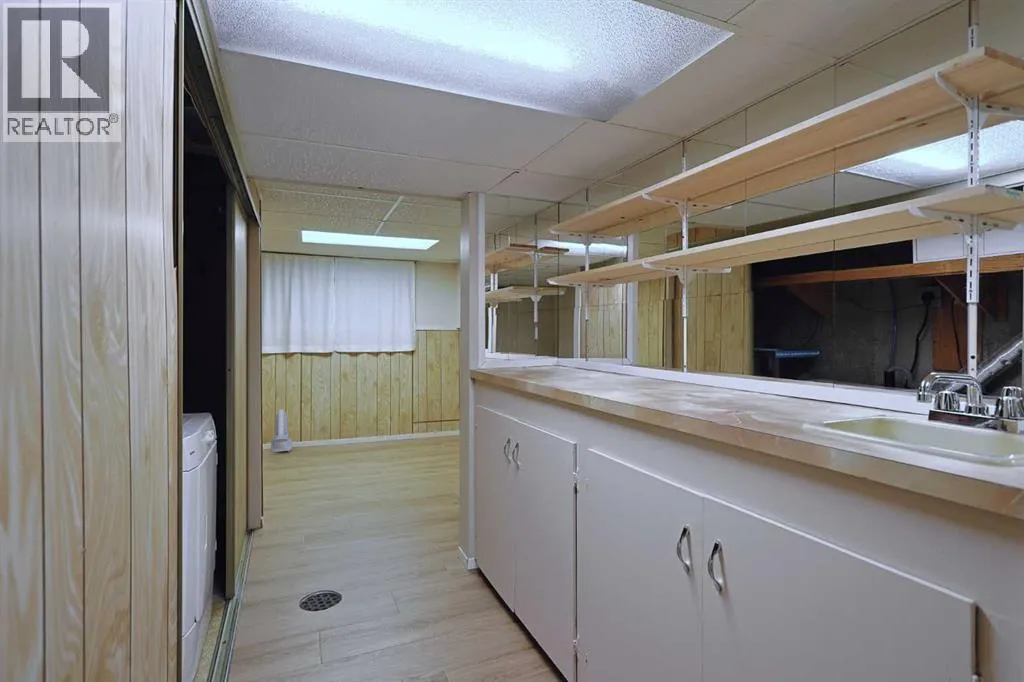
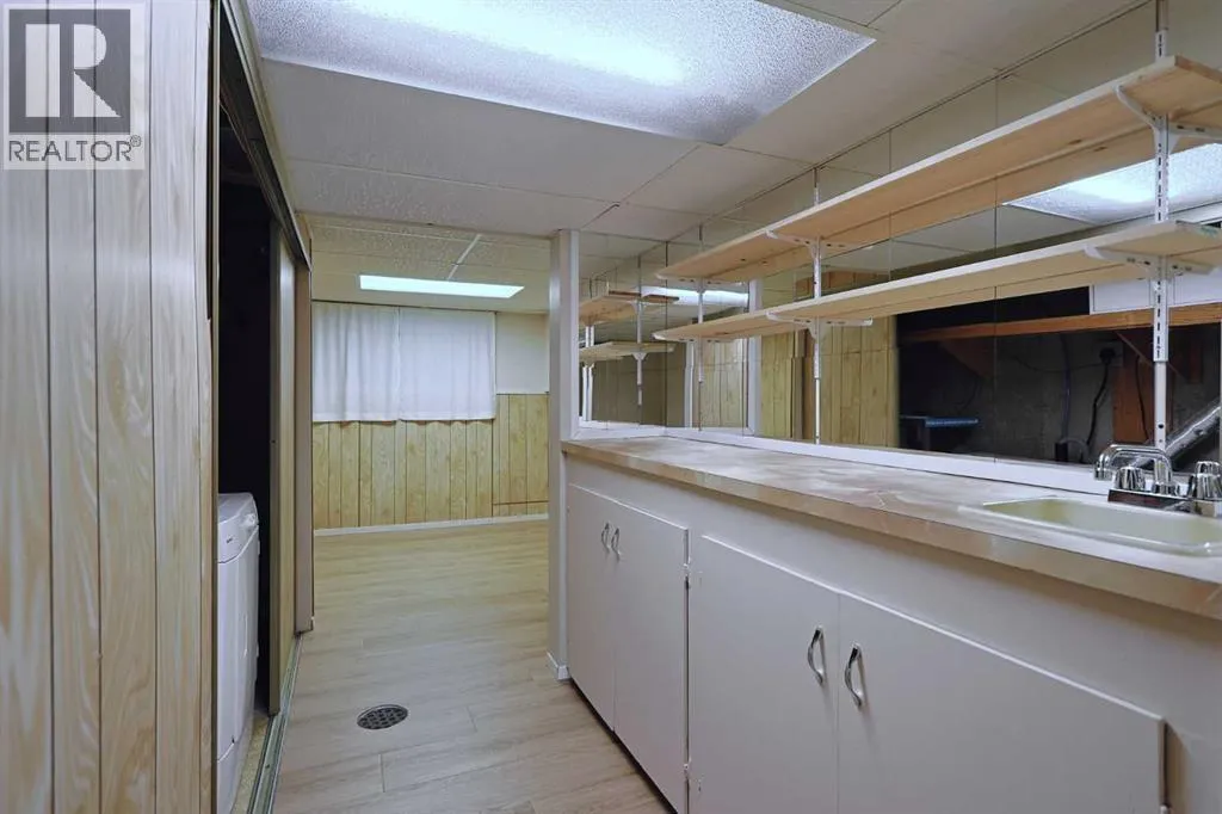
- vacuum cleaner [270,408,293,454]
